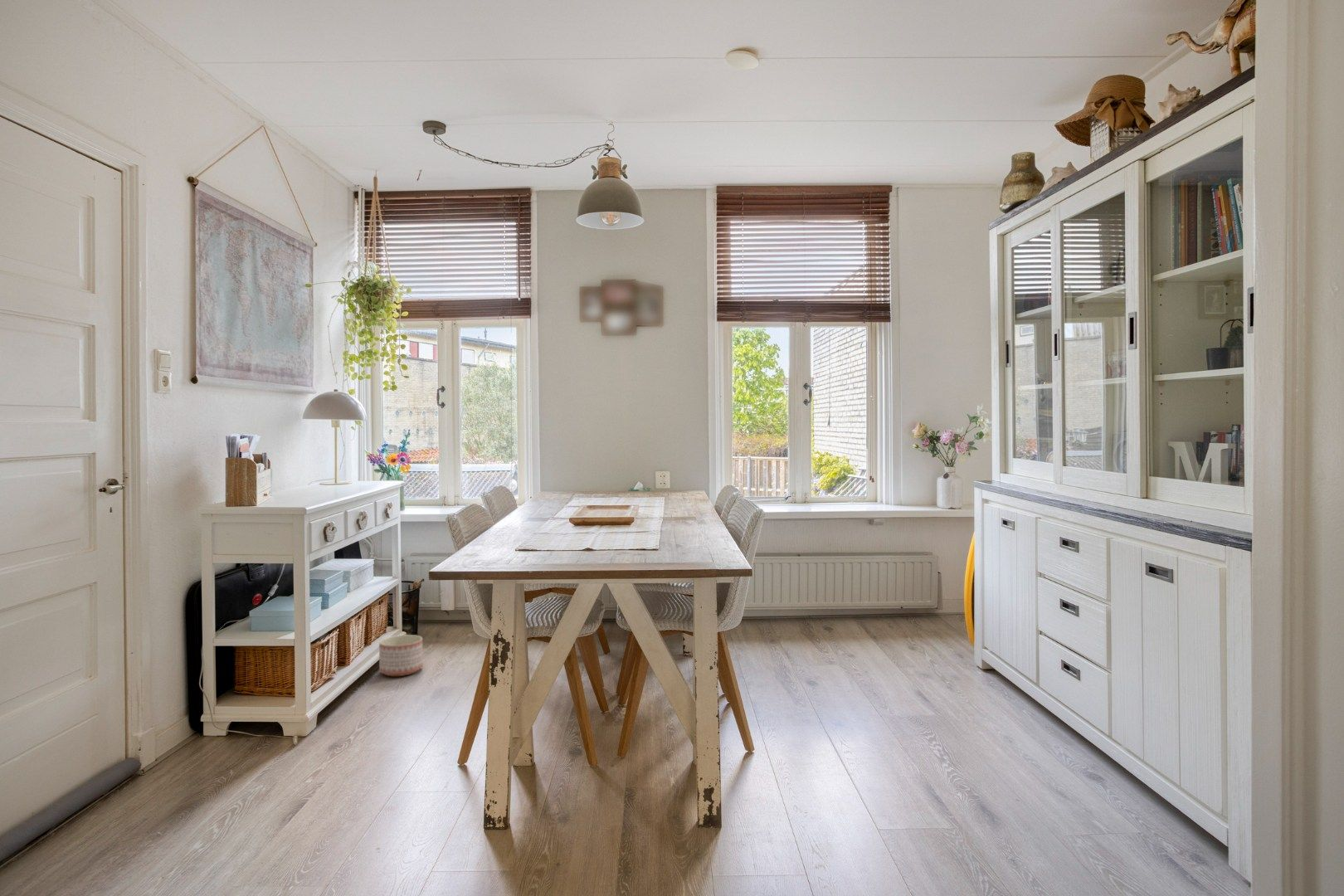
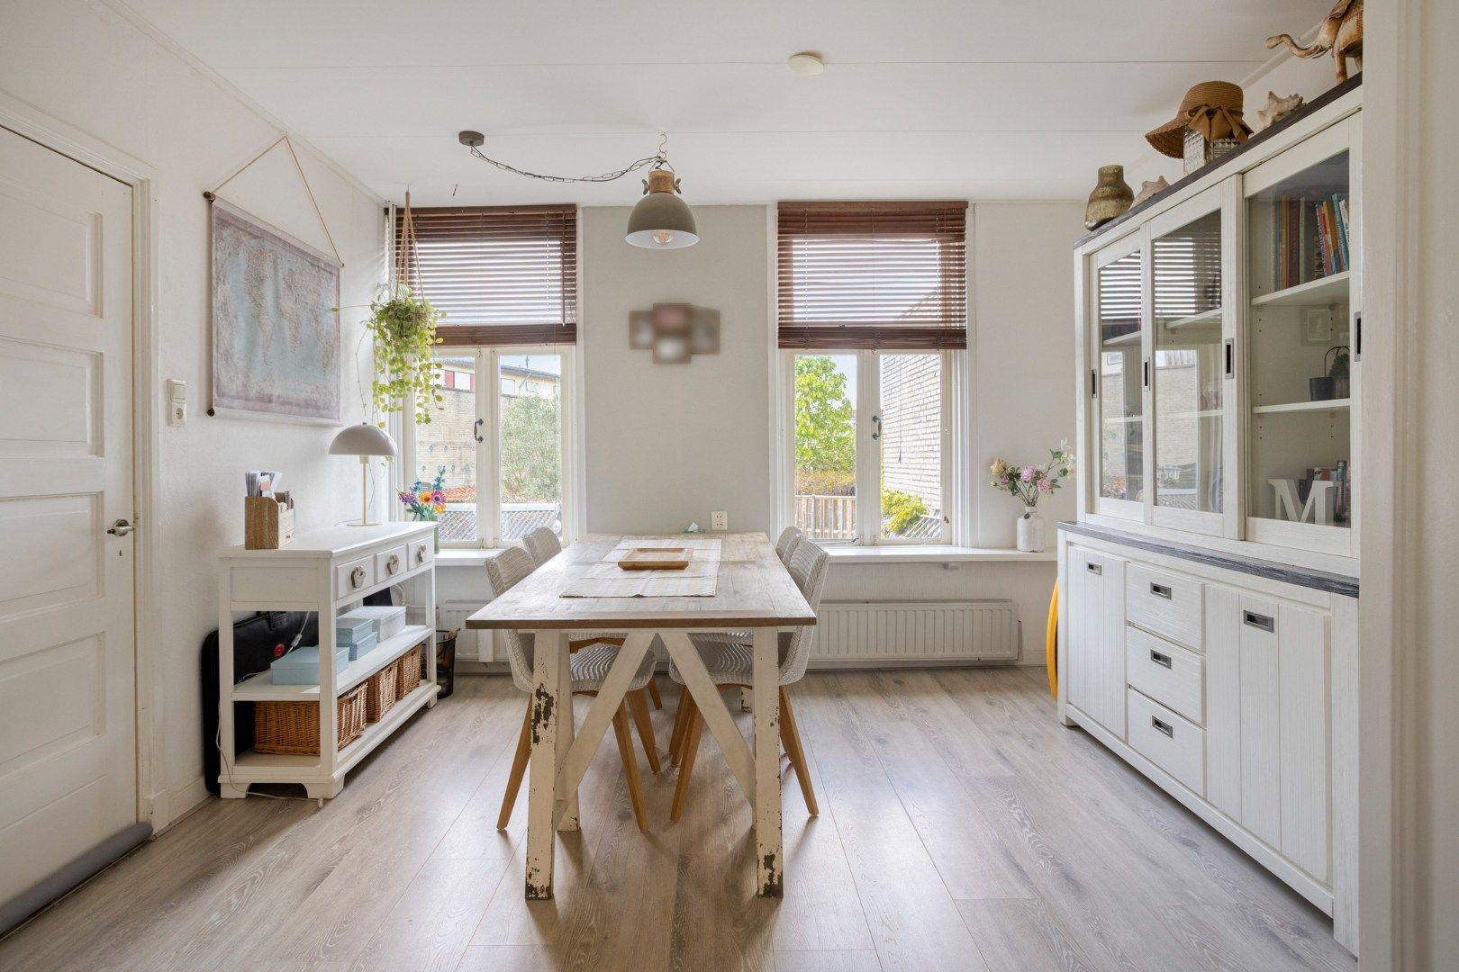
- planter [378,634,424,677]
